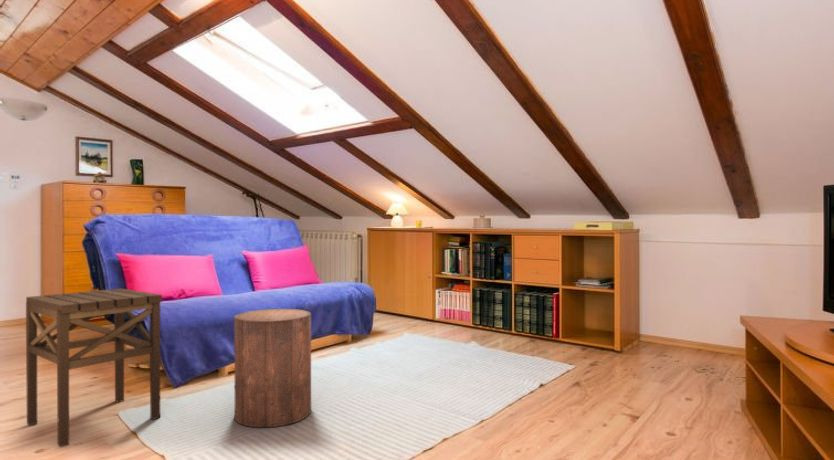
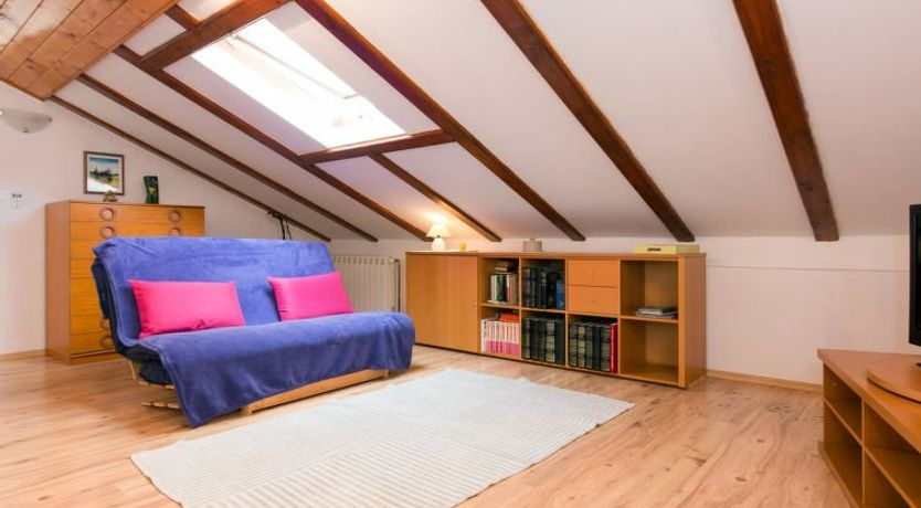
- stool [233,308,312,429]
- side table [25,287,163,448]
